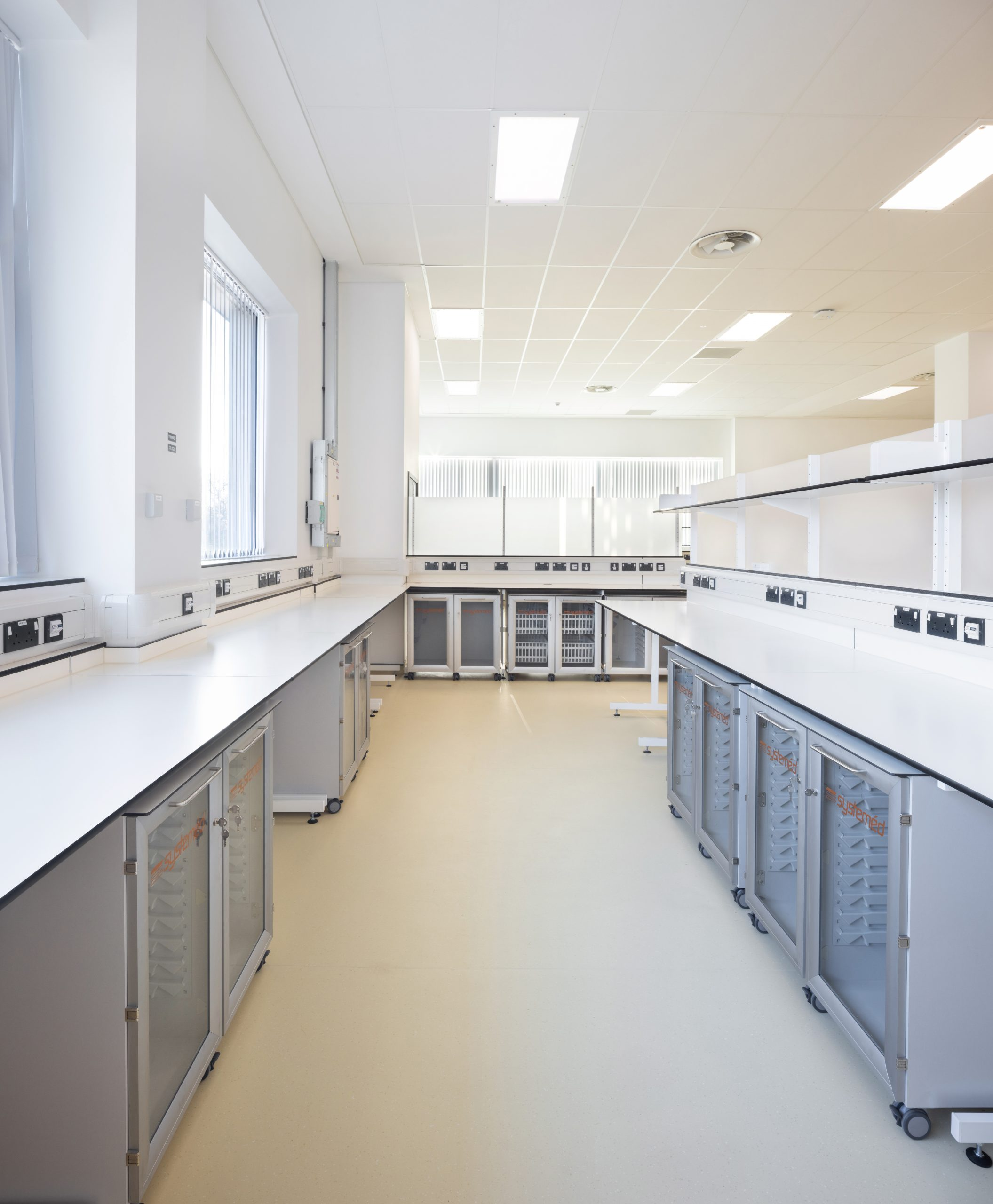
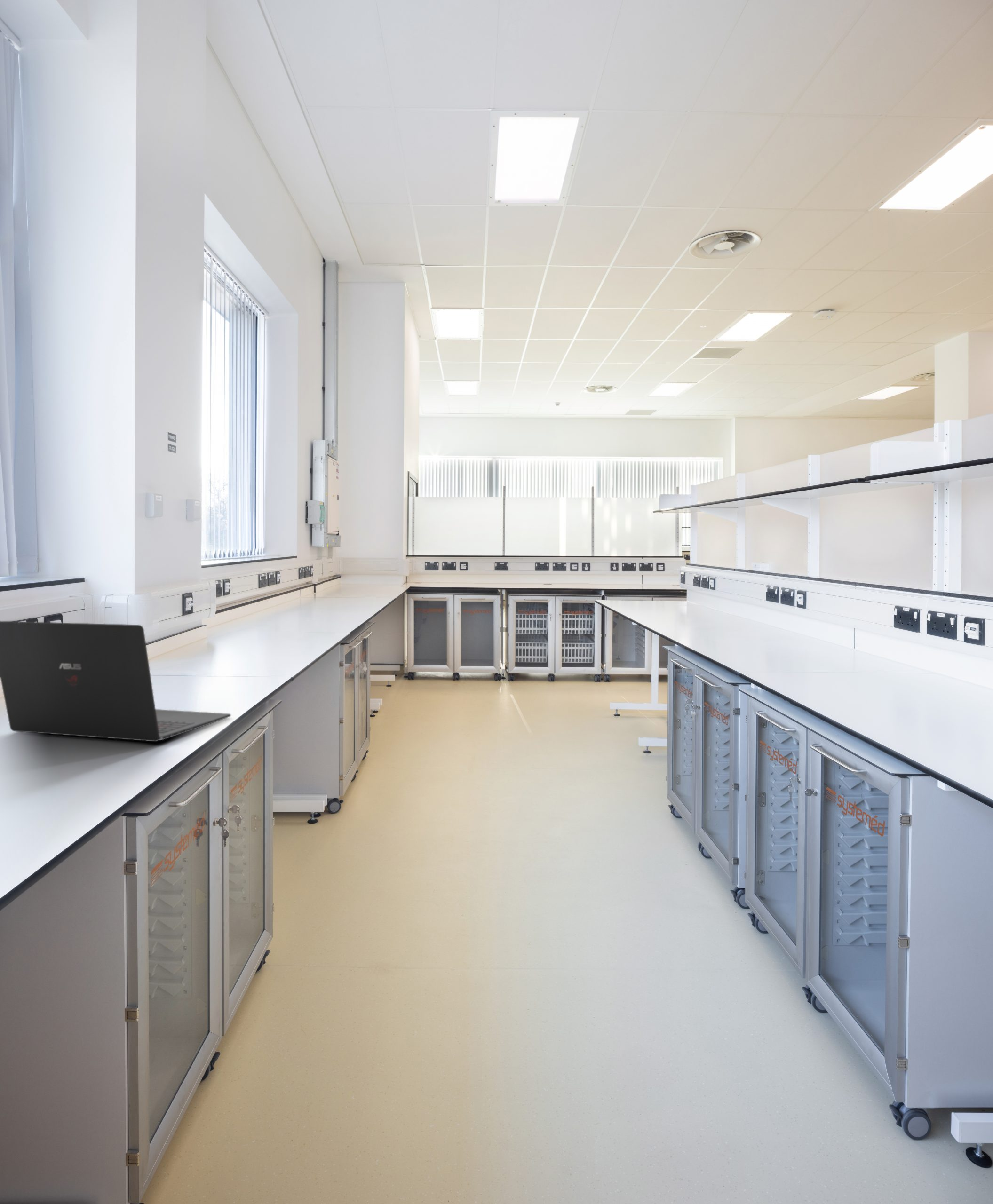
+ laptop [0,620,231,742]
